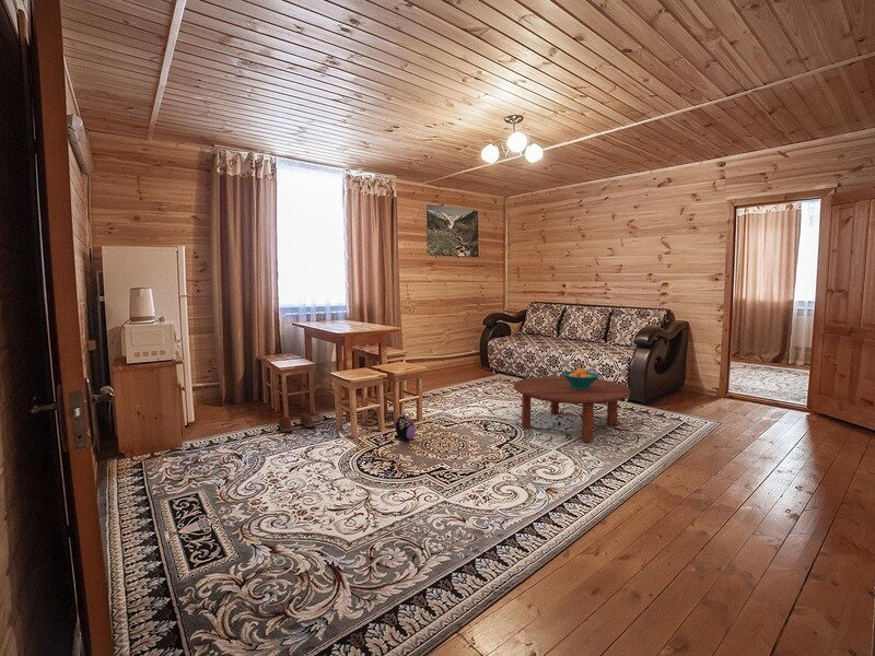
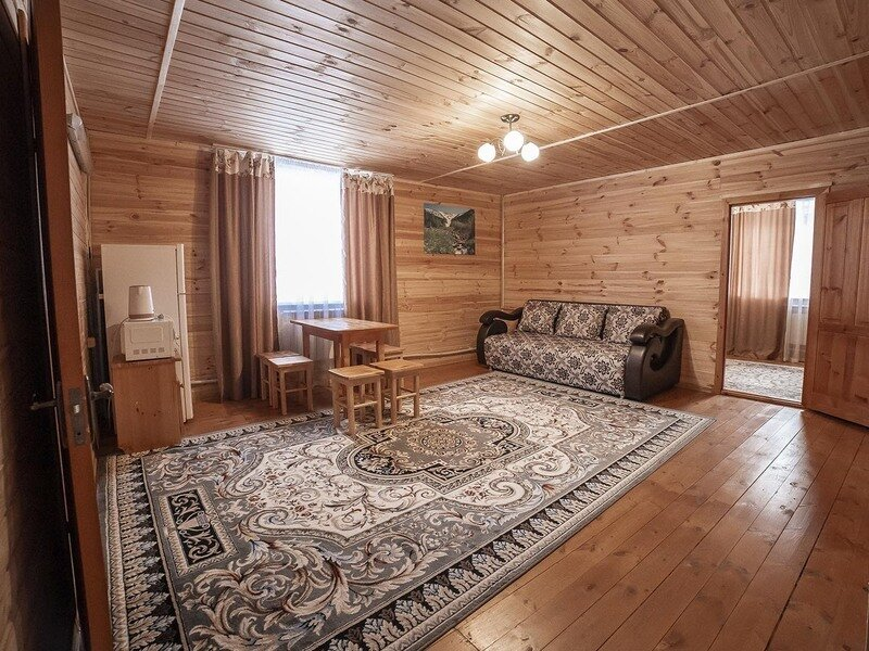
- fruit bowl [561,366,600,389]
- shoe [278,412,316,433]
- plush toy [394,411,417,442]
- coffee table [513,375,631,443]
